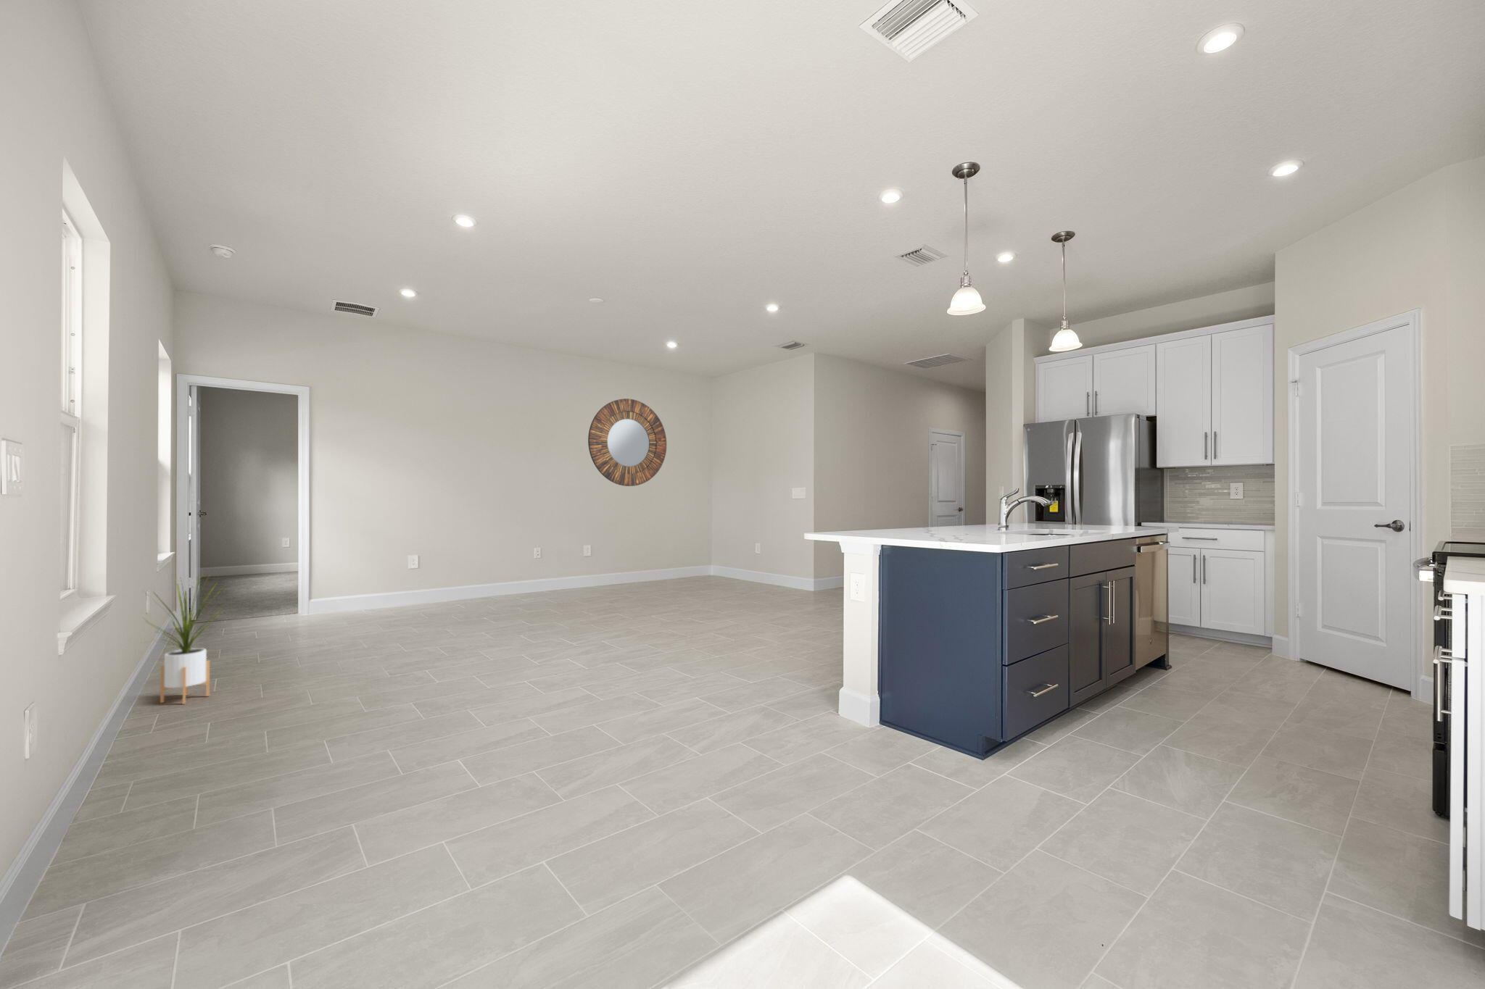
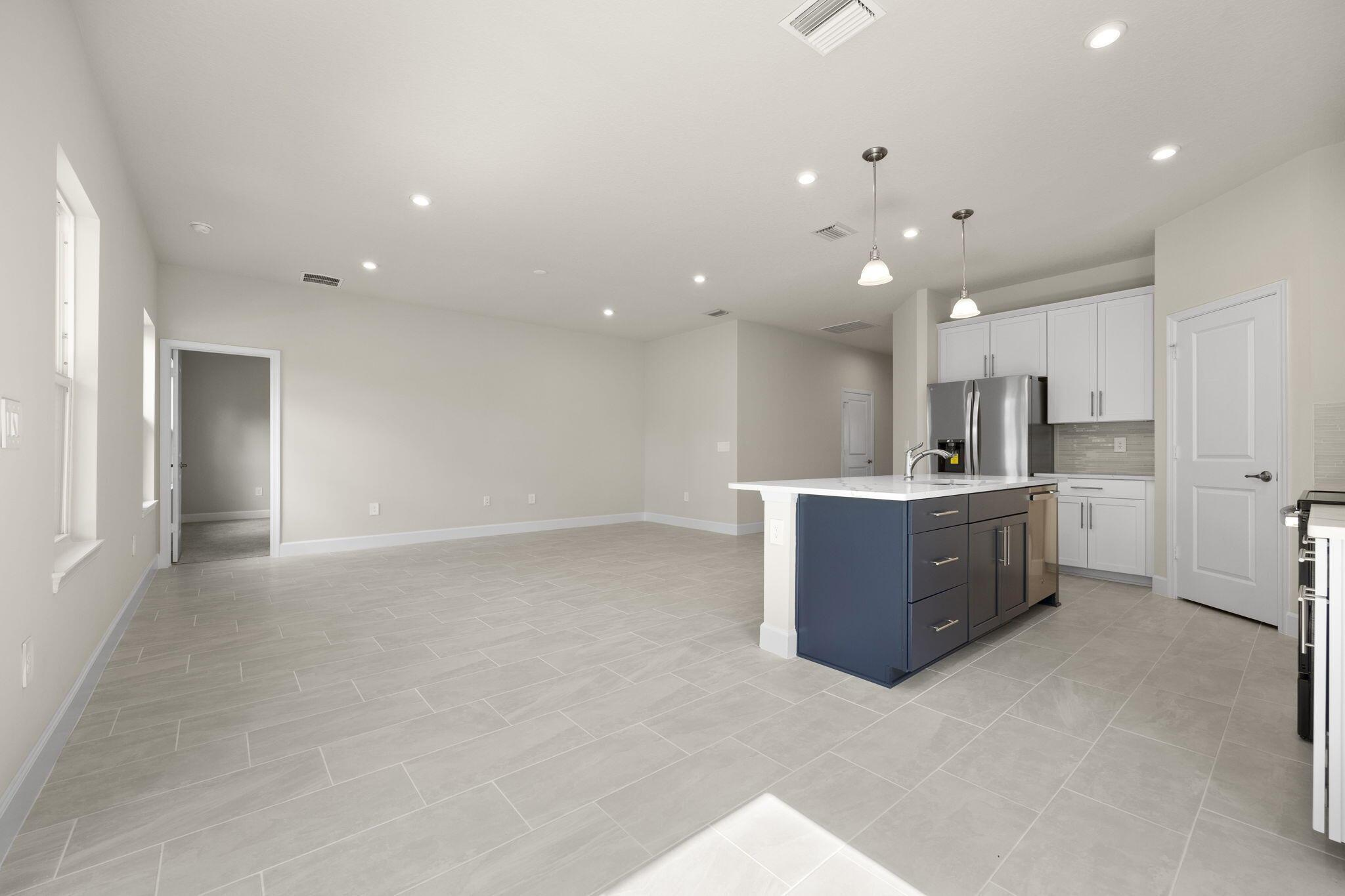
- home mirror [587,397,667,487]
- house plant [139,572,225,705]
